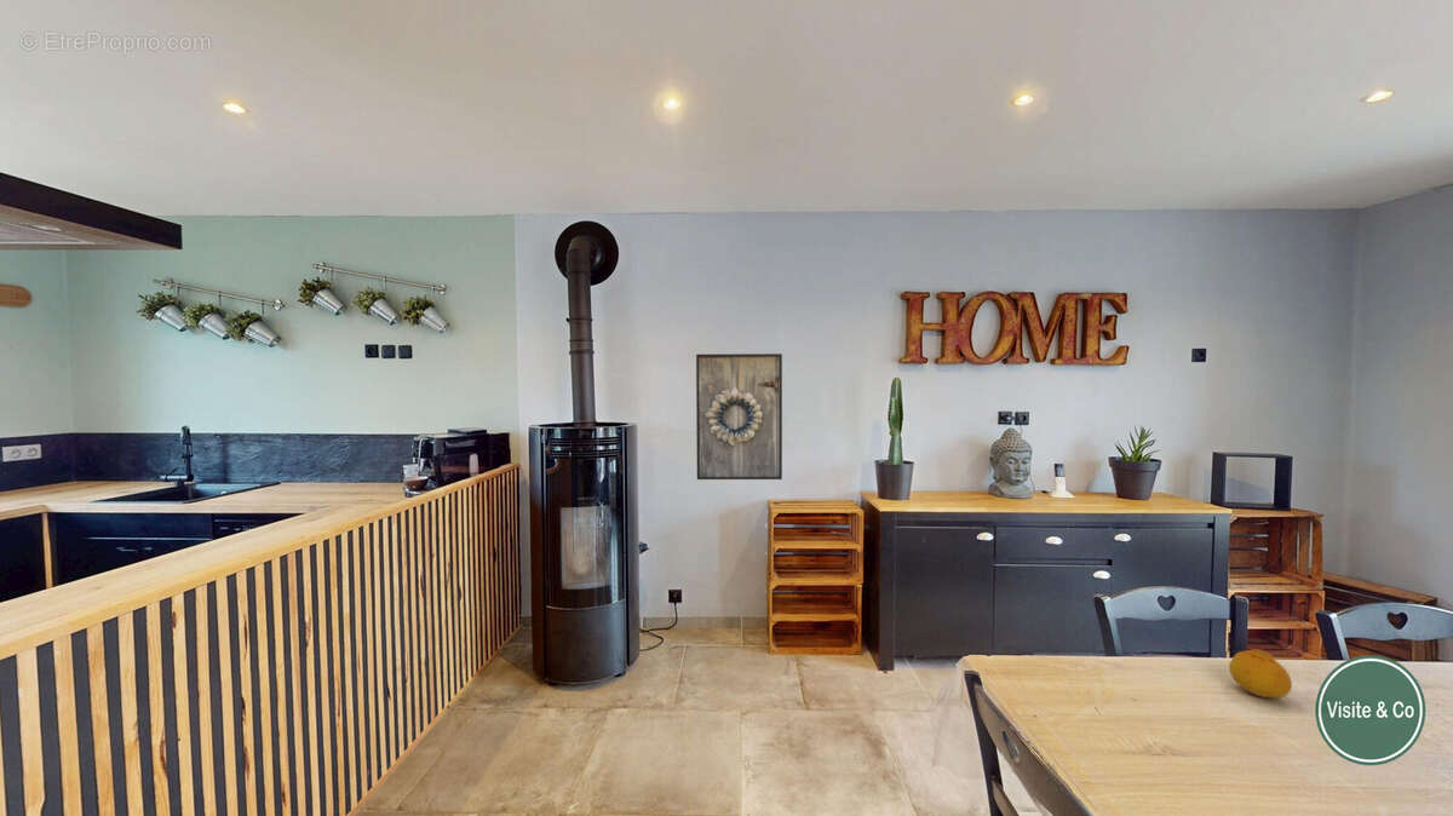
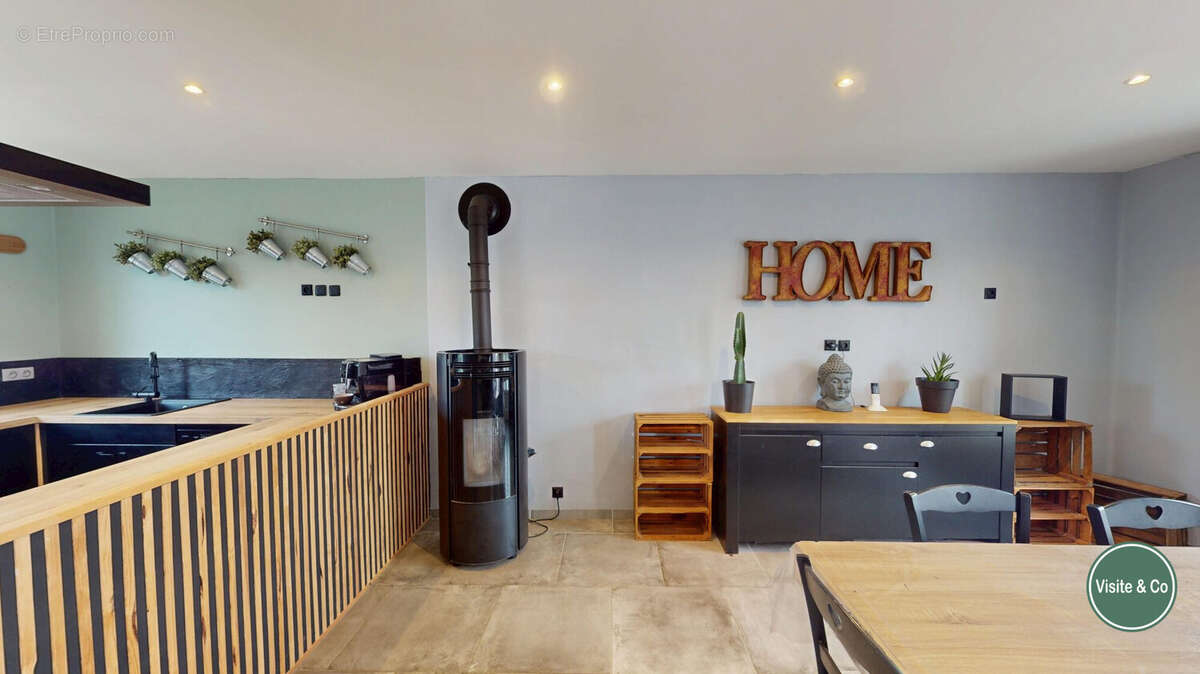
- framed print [695,352,783,481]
- fruit [1228,648,1293,699]
